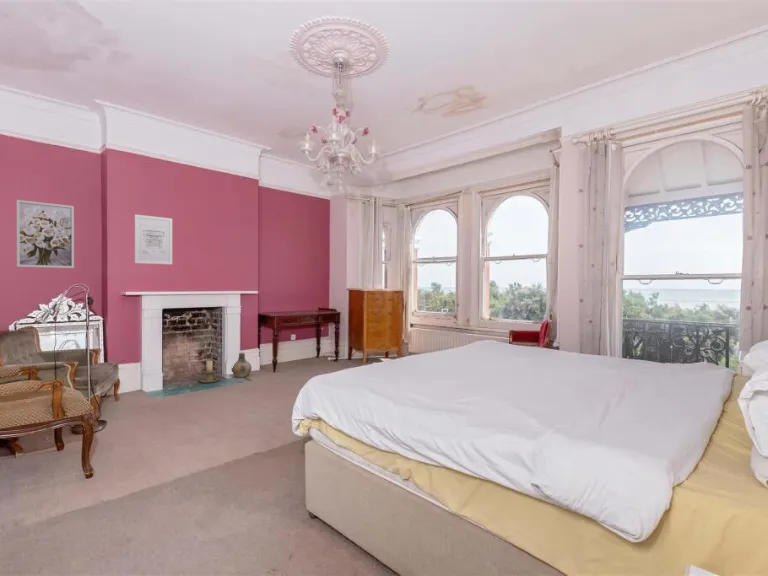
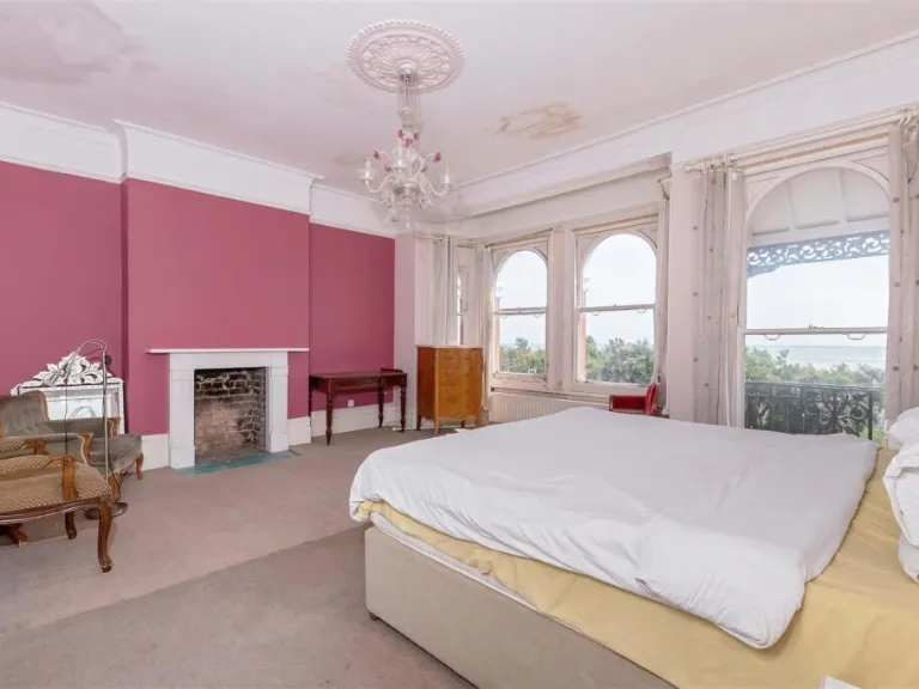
- wall art [134,214,173,265]
- candle holder [198,359,221,384]
- ceramic jug [231,352,252,378]
- wall art [16,199,75,269]
